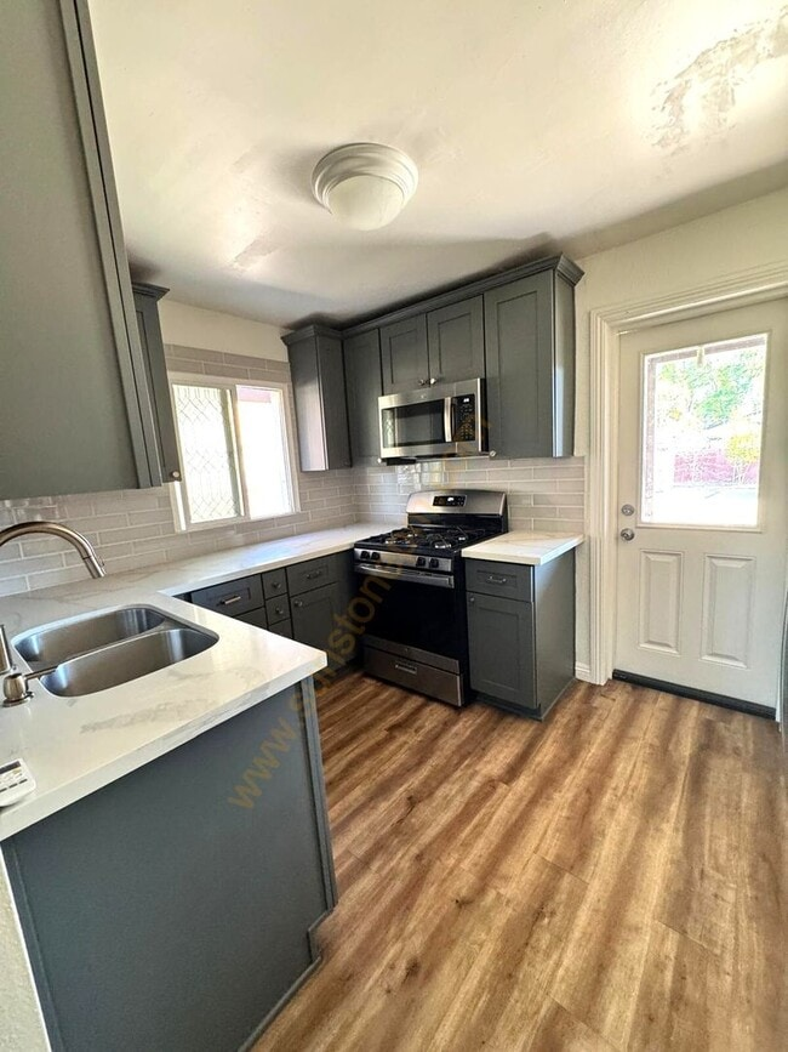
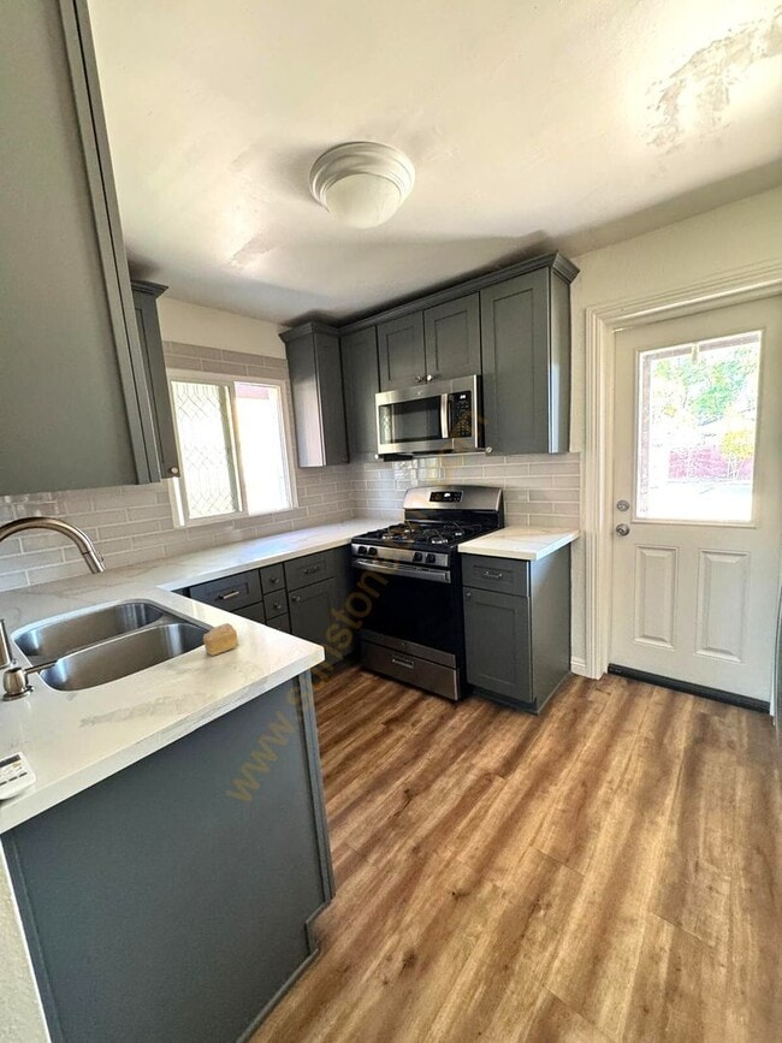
+ cake slice [202,622,239,657]
